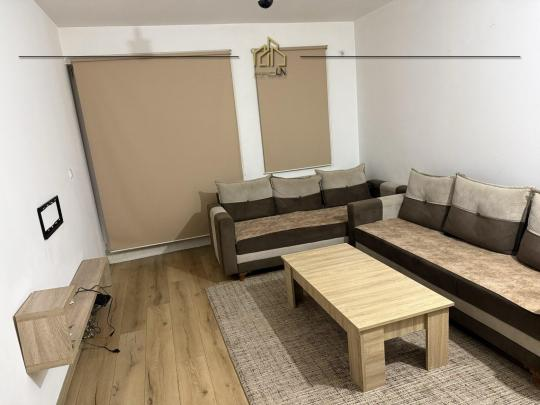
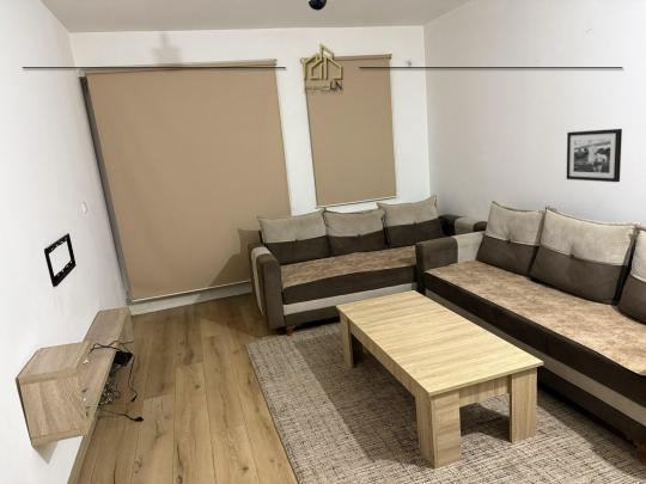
+ picture frame [566,128,623,183]
